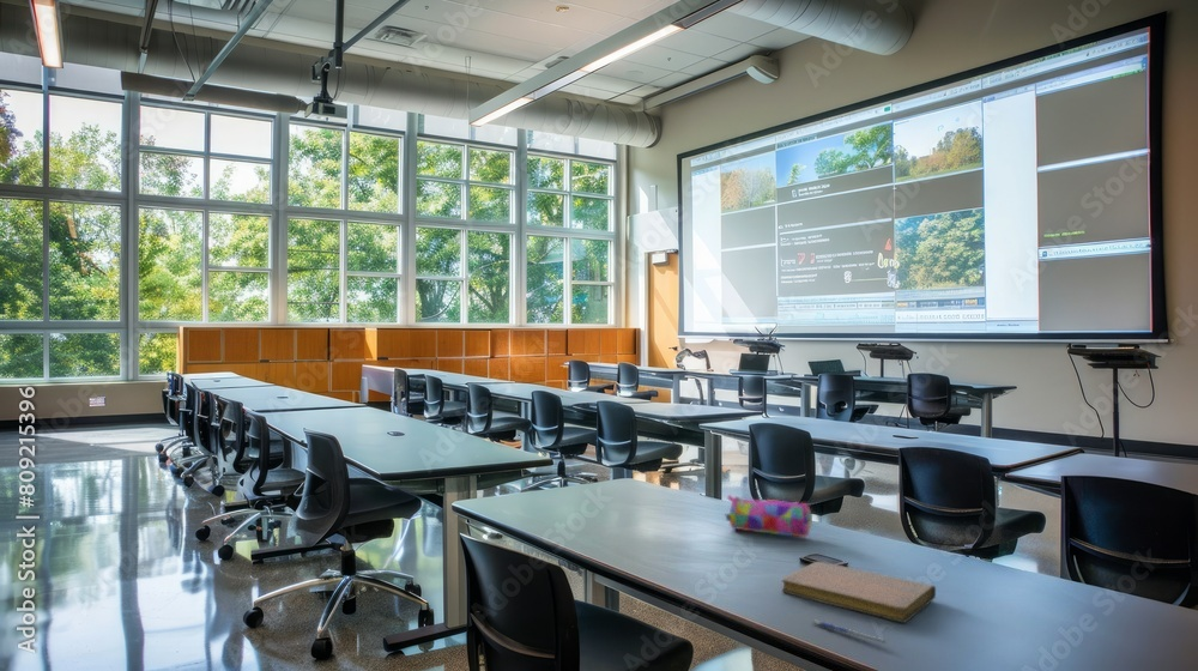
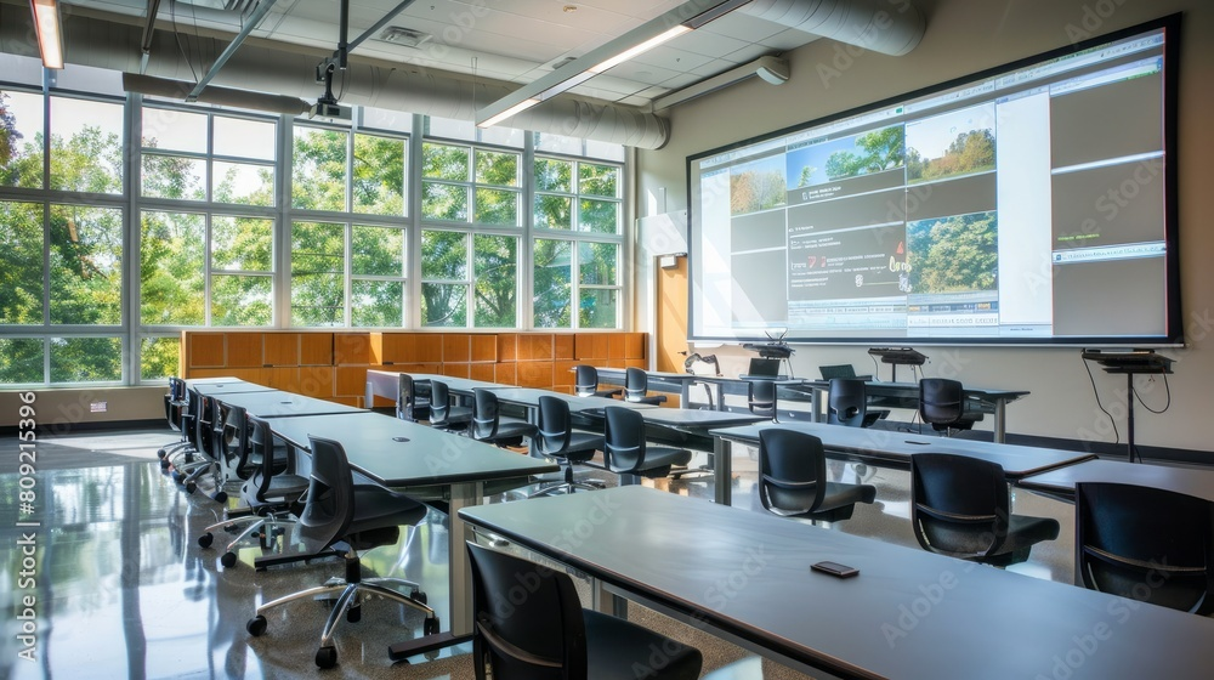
- pencil case [725,494,813,538]
- pen [811,618,888,645]
- notebook [781,561,937,624]
